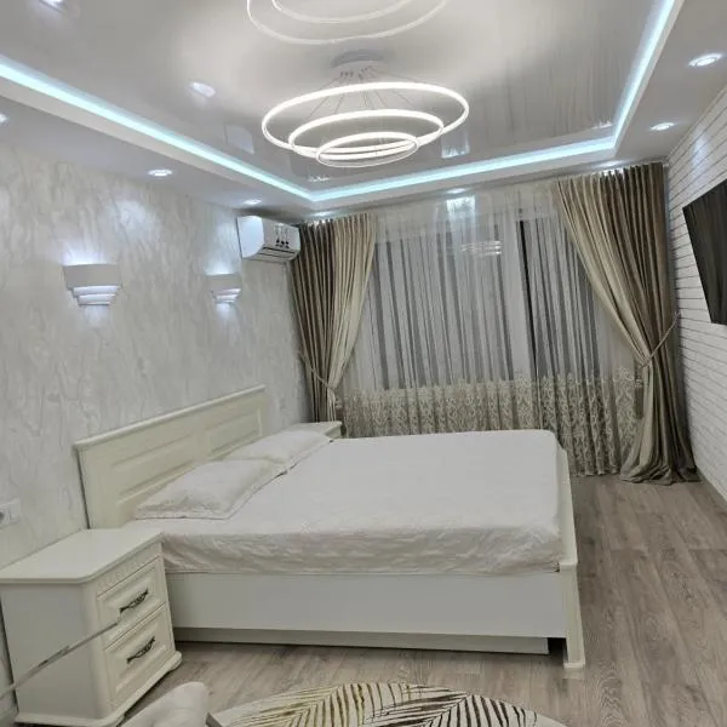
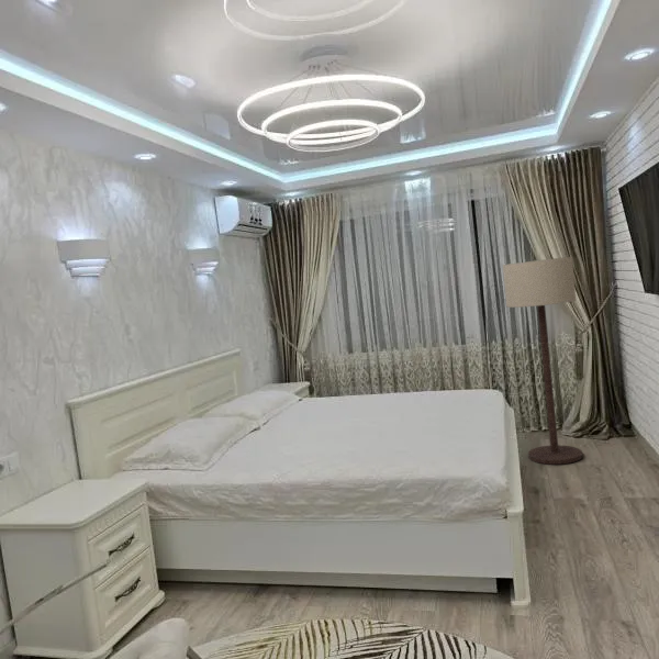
+ floor lamp [502,256,584,466]
